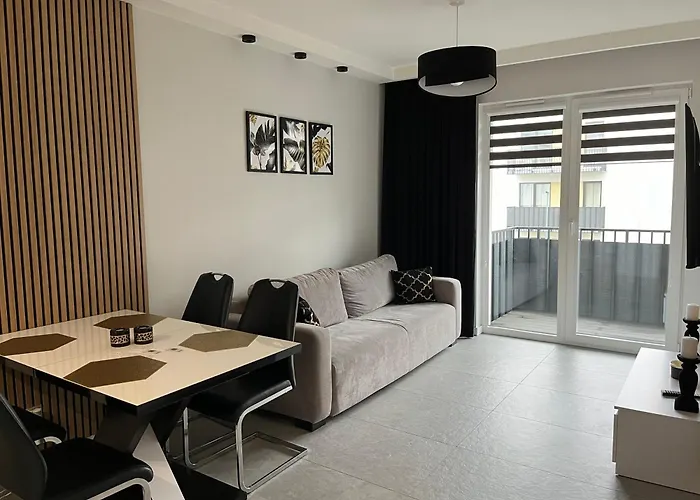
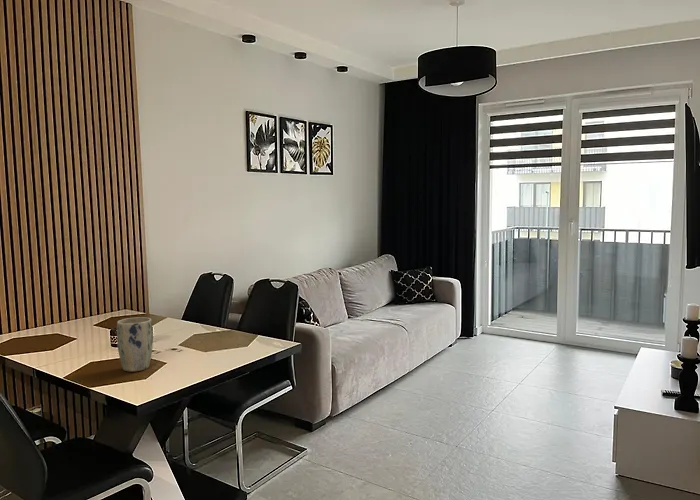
+ plant pot [116,316,154,373]
